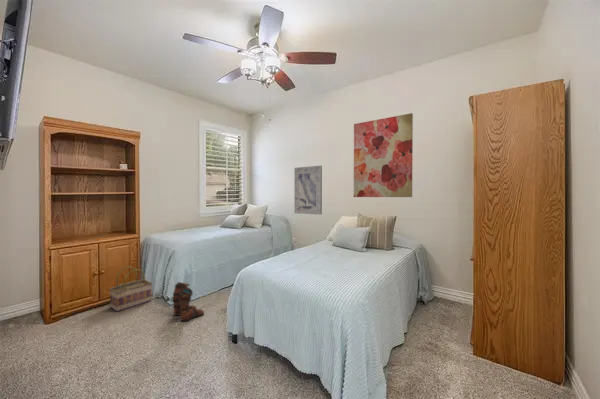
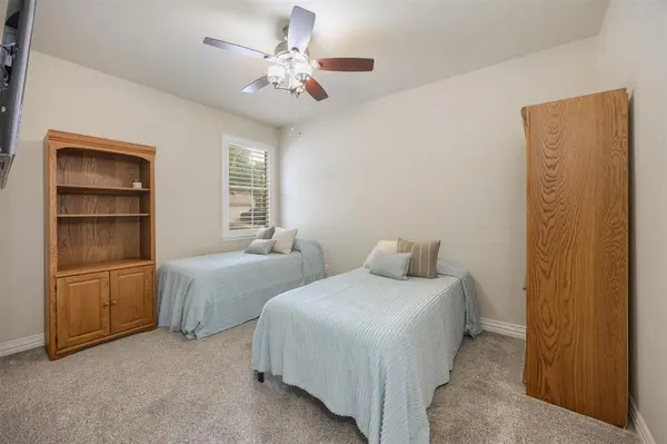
- boots [171,281,205,322]
- wall art [353,112,414,198]
- wall art [293,165,323,216]
- basket [108,265,153,313]
